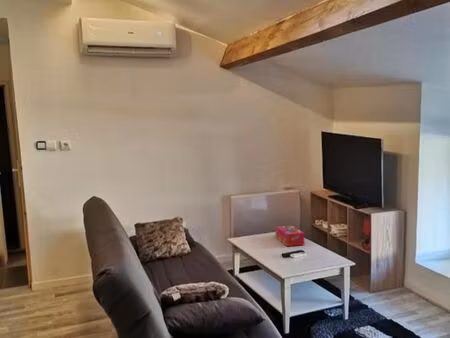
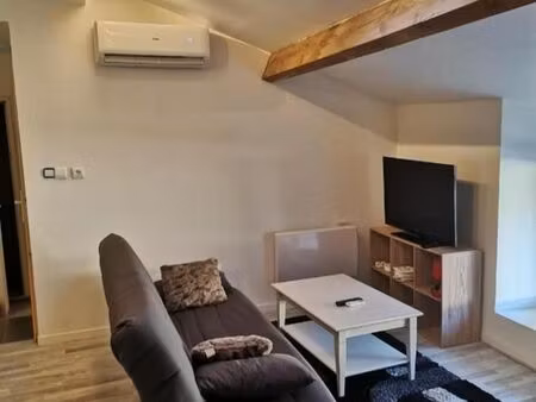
- tissue box [274,224,305,247]
